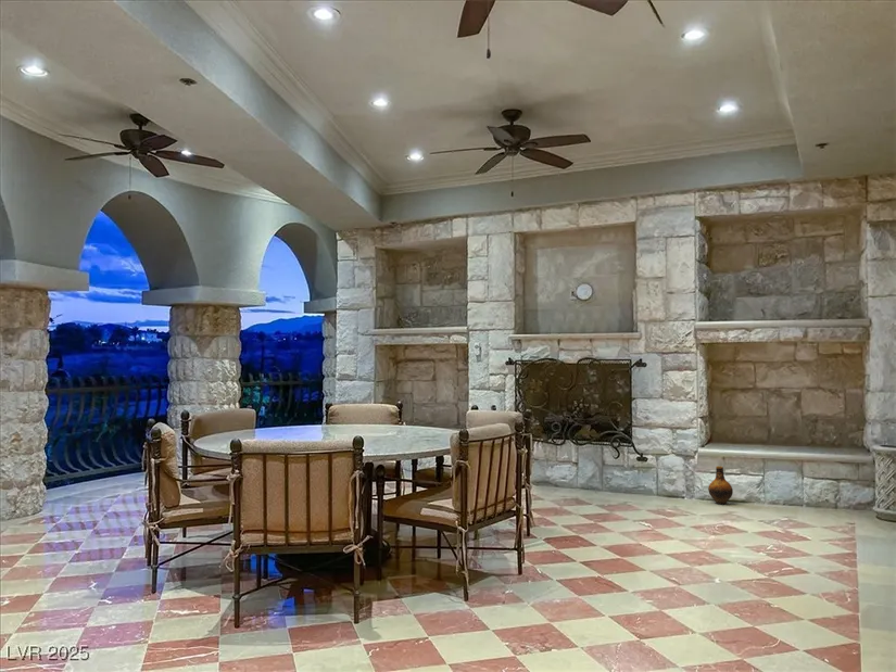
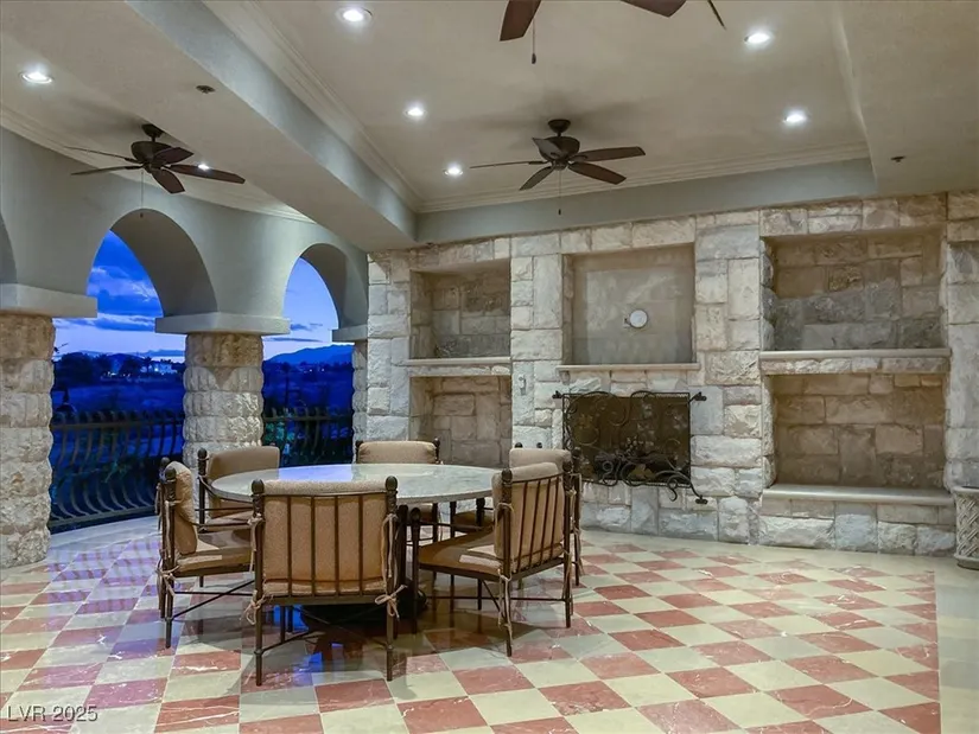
- ceramic jug [707,465,734,506]
